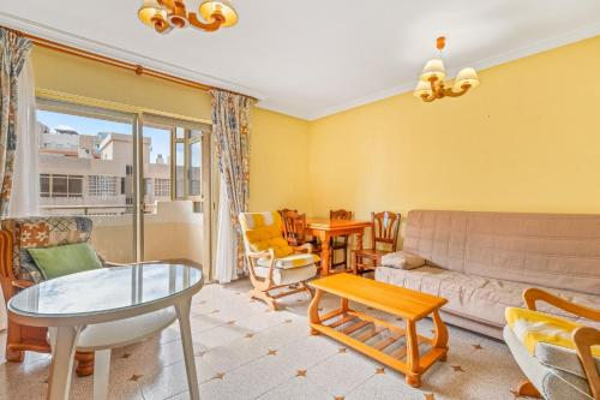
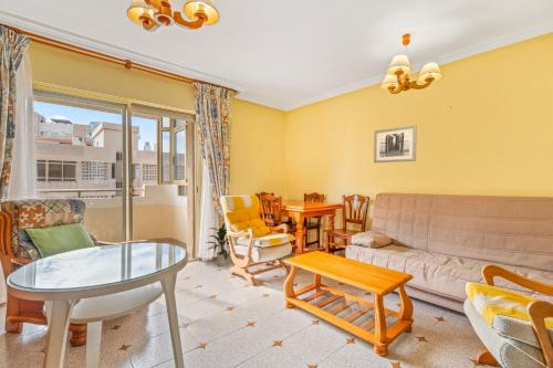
+ indoor plant [205,222,230,266]
+ wall art [373,124,418,164]
